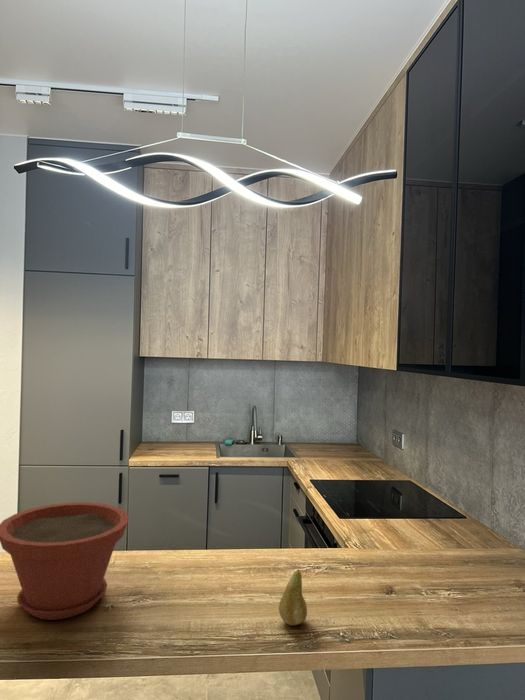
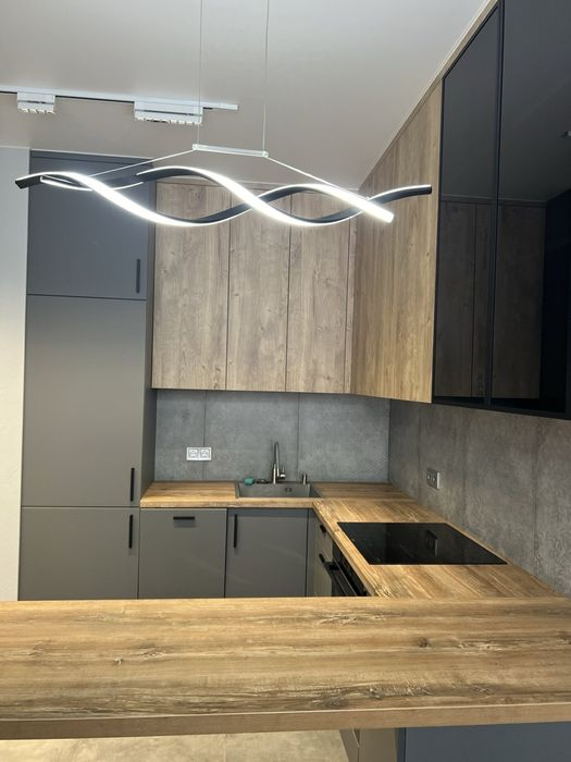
- fruit [278,568,308,626]
- plant pot [0,501,130,621]
